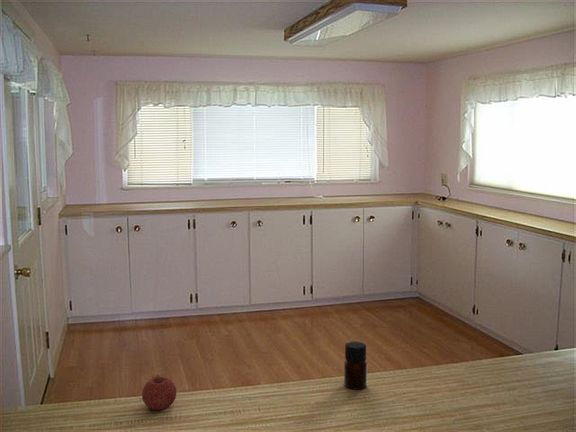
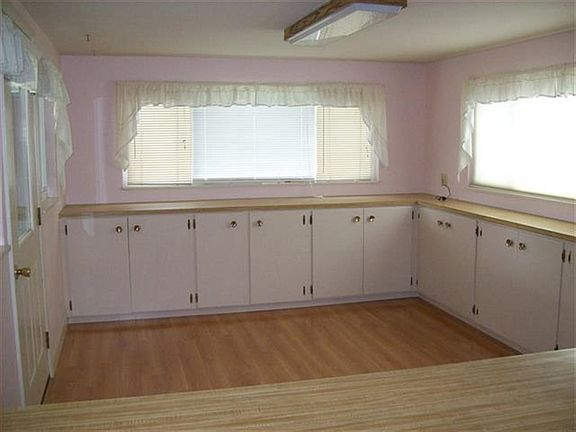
- fruit [141,374,178,411]
- bottle [343,341,368,391]
